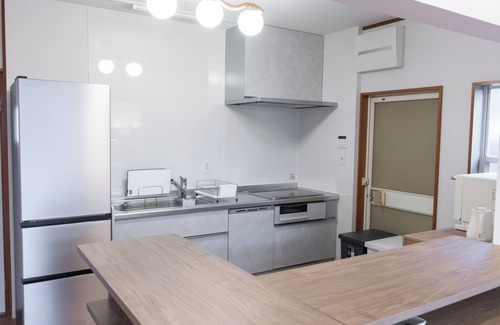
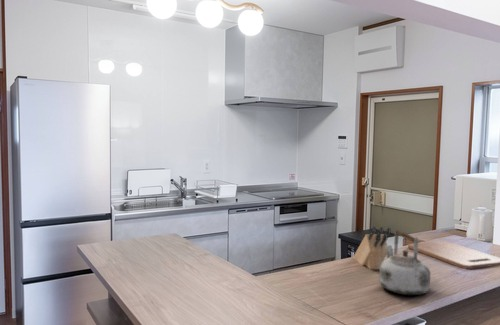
+ knife block [353,225,392,270]
+ cutting board [407,240,500,270]
+ kettle [378,228,432,296]
